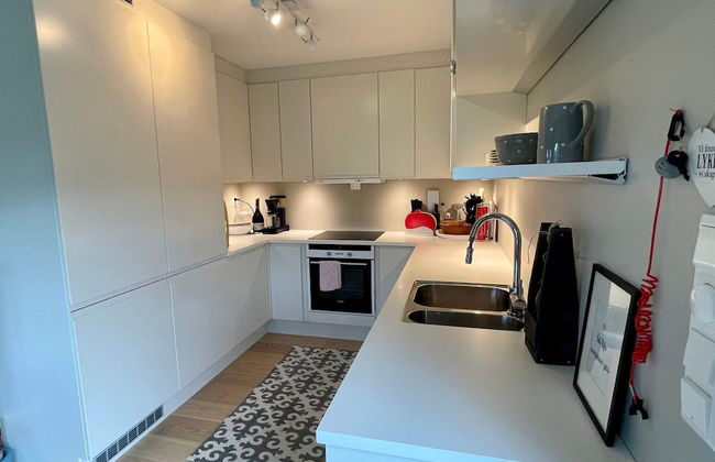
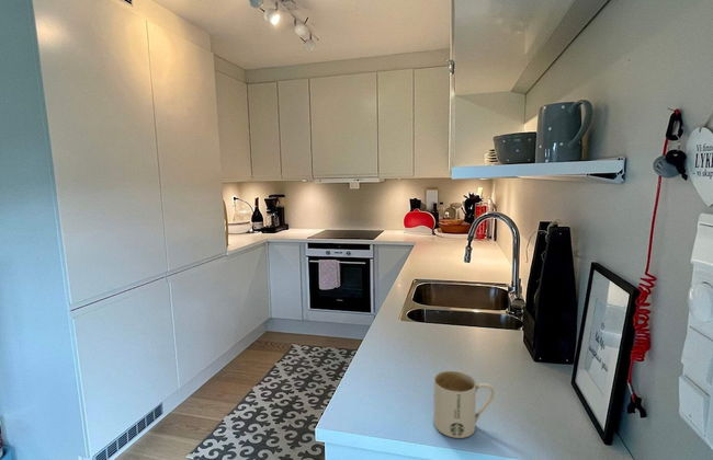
+ mug [432,370,496,439]
